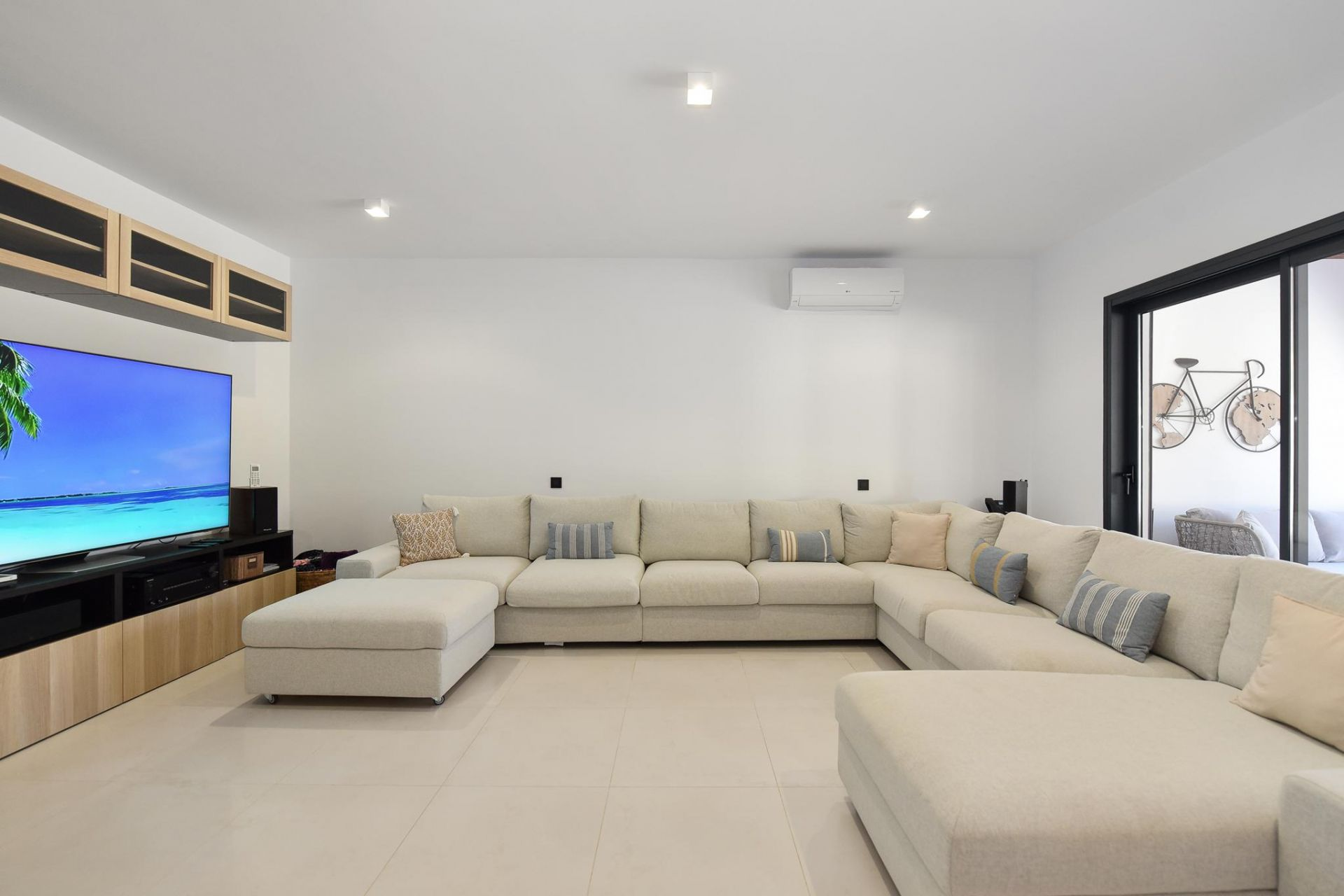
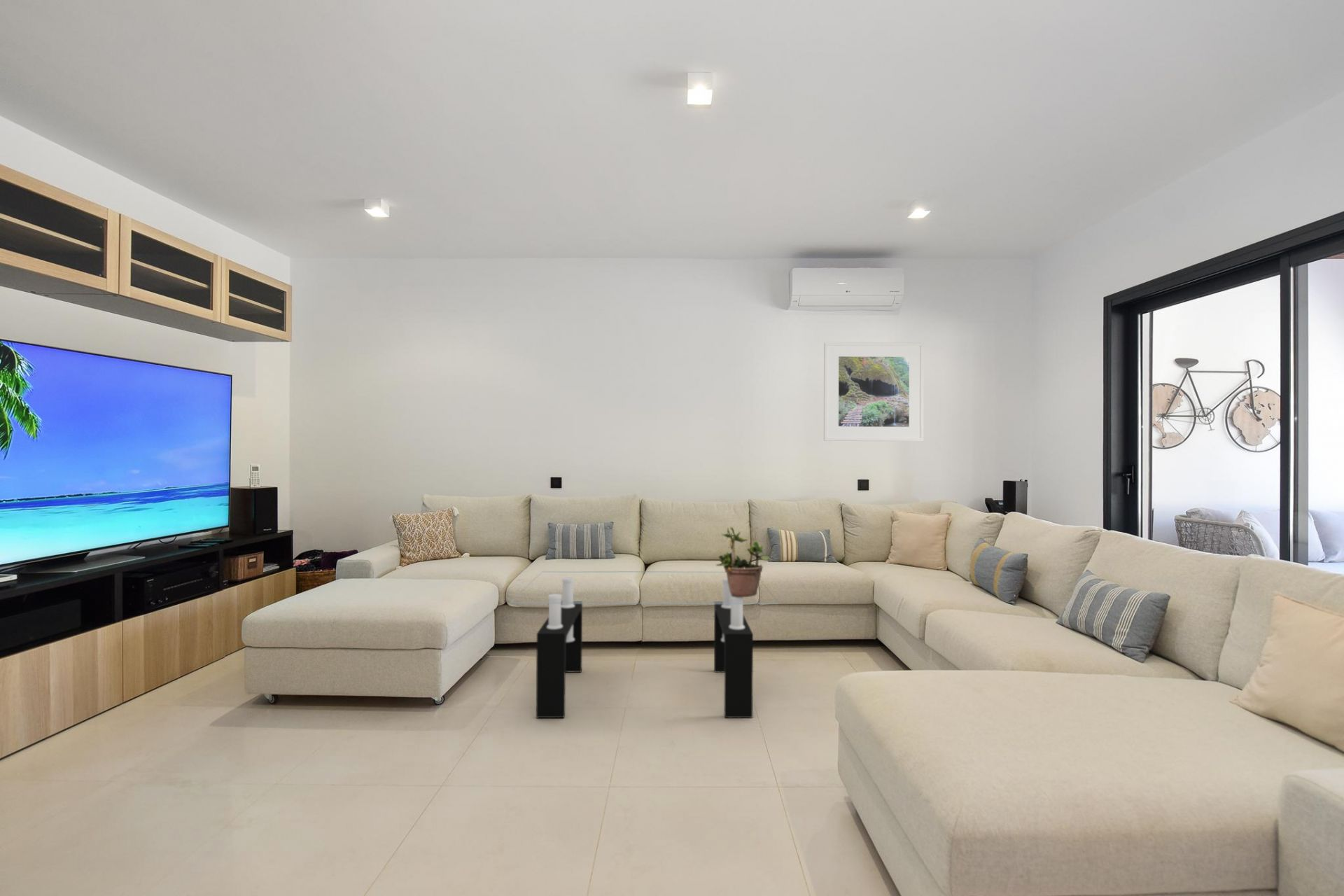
+ coffee table [510,570,779,718]
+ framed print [823,342,925,442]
+ potted plant [715,526,771,598]
